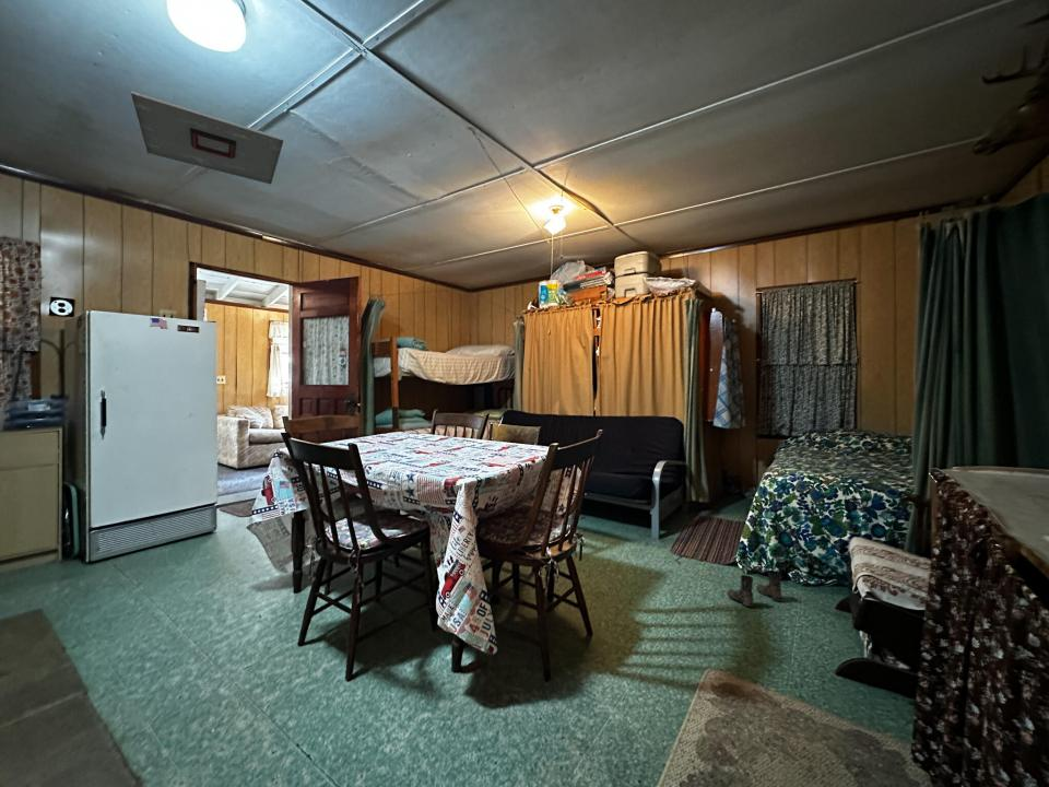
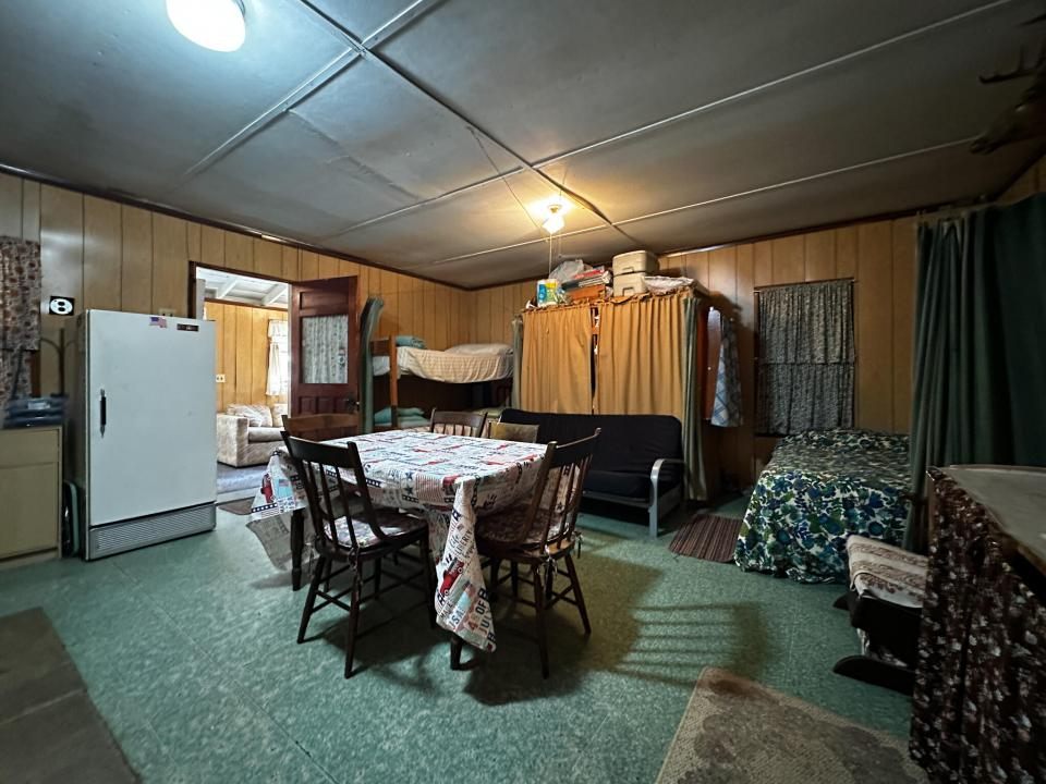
- ceiling vent [130,90,285,185]
- boots [727,569,783,608]
